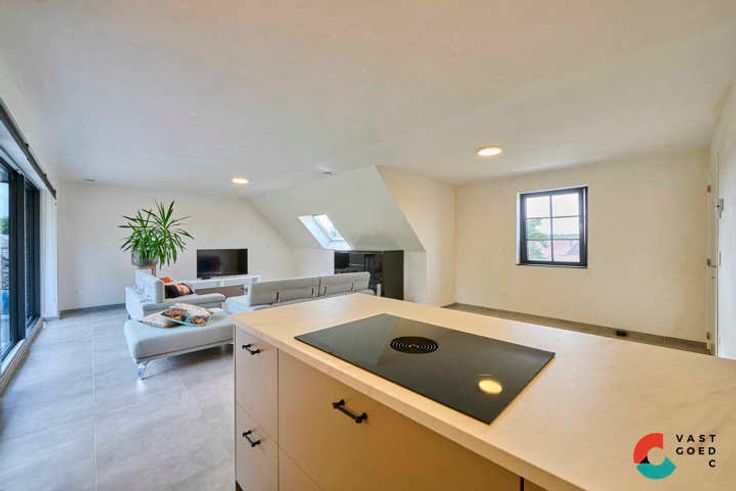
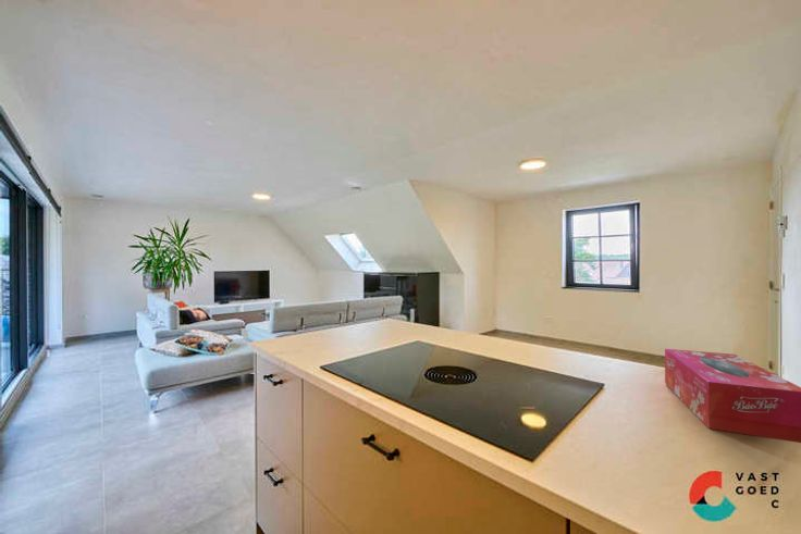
+ tissue box [664,348,801,444]
